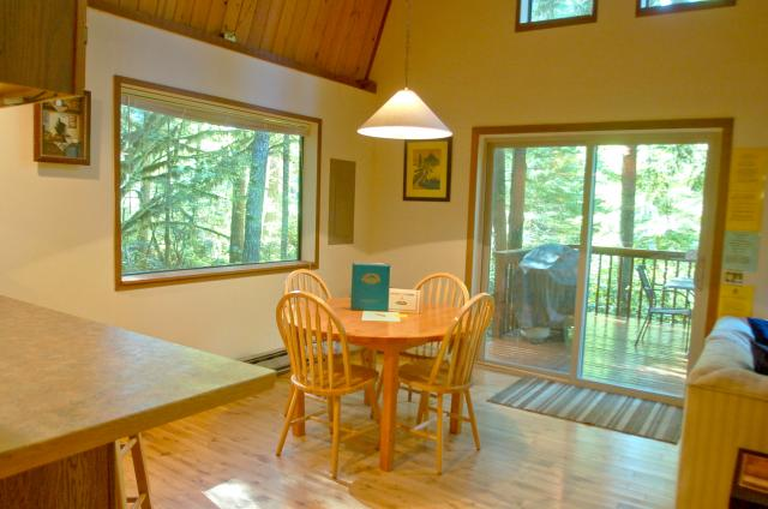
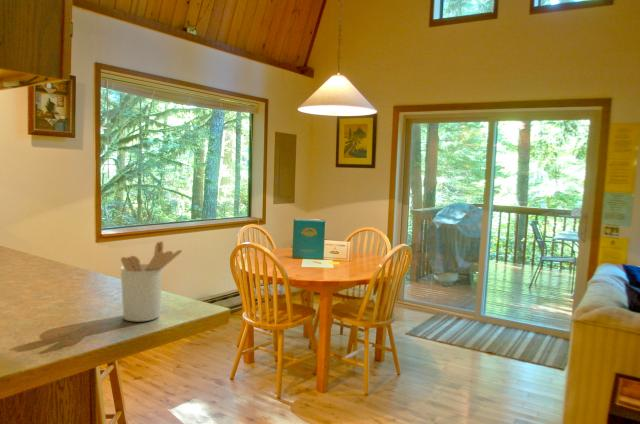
+ utensil holder [120,240,183,323]
